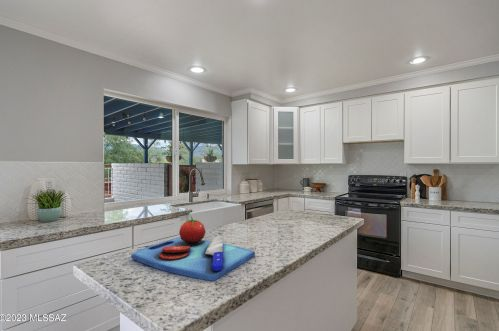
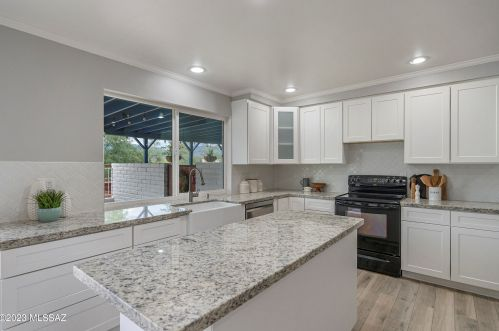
- chopping board [130,213,256,282]
